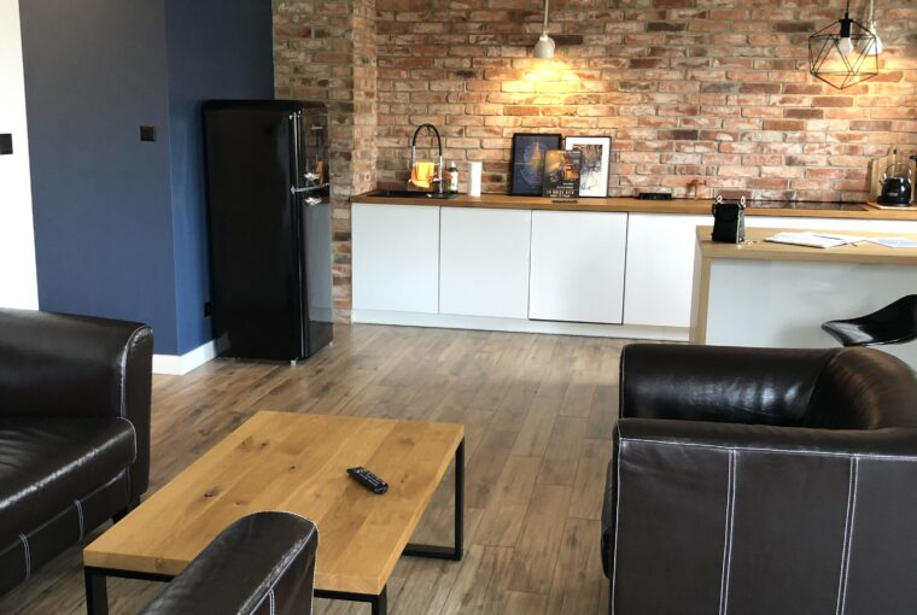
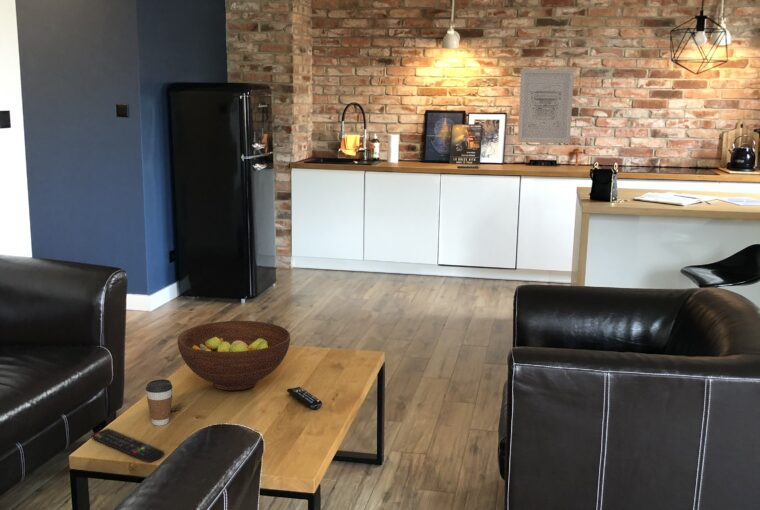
+ remote control [90,427,165,463]
+ wall art [517,68,575,144]
+ coffee cup [145,378,174,427]
+ fruit bowl [177,320,291,391]
